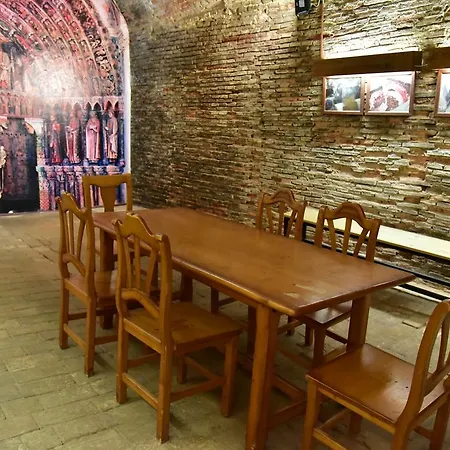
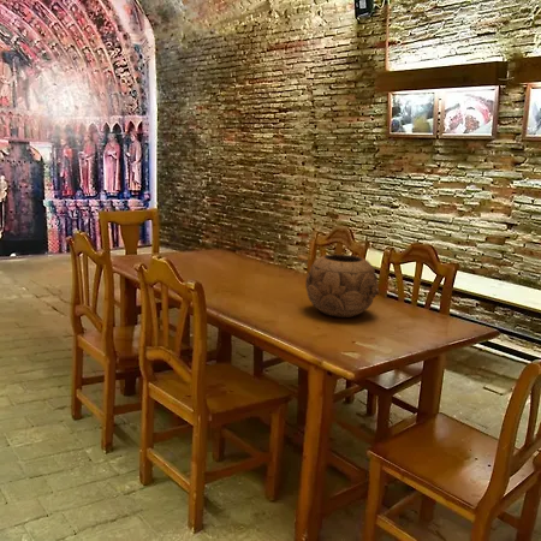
+ decorative bowl [304,252,379,319]
